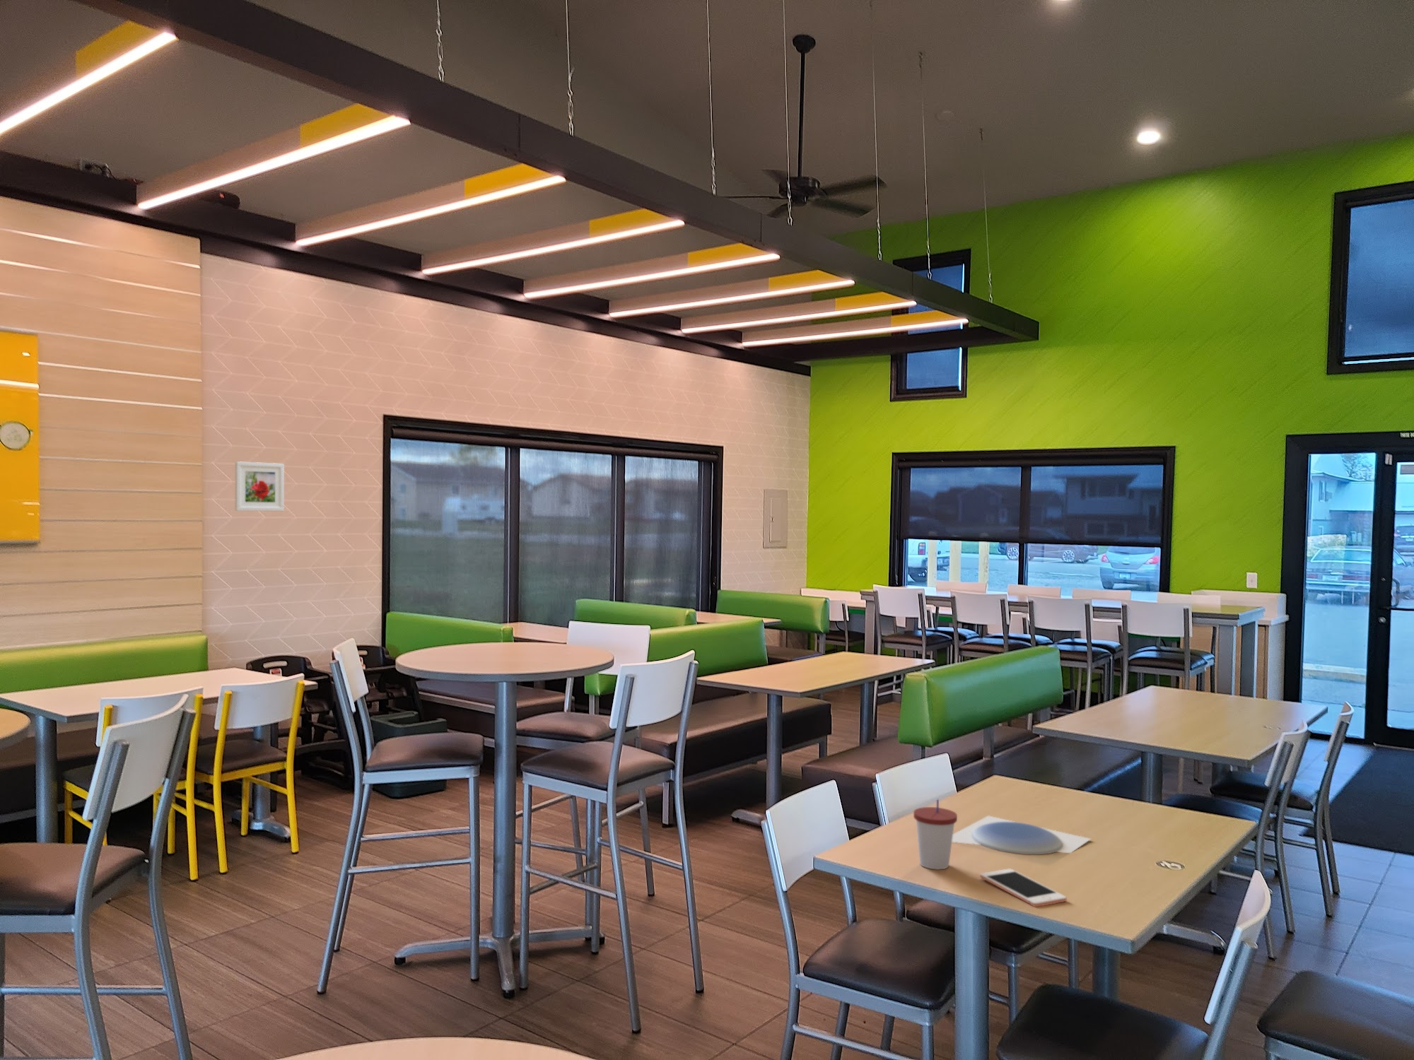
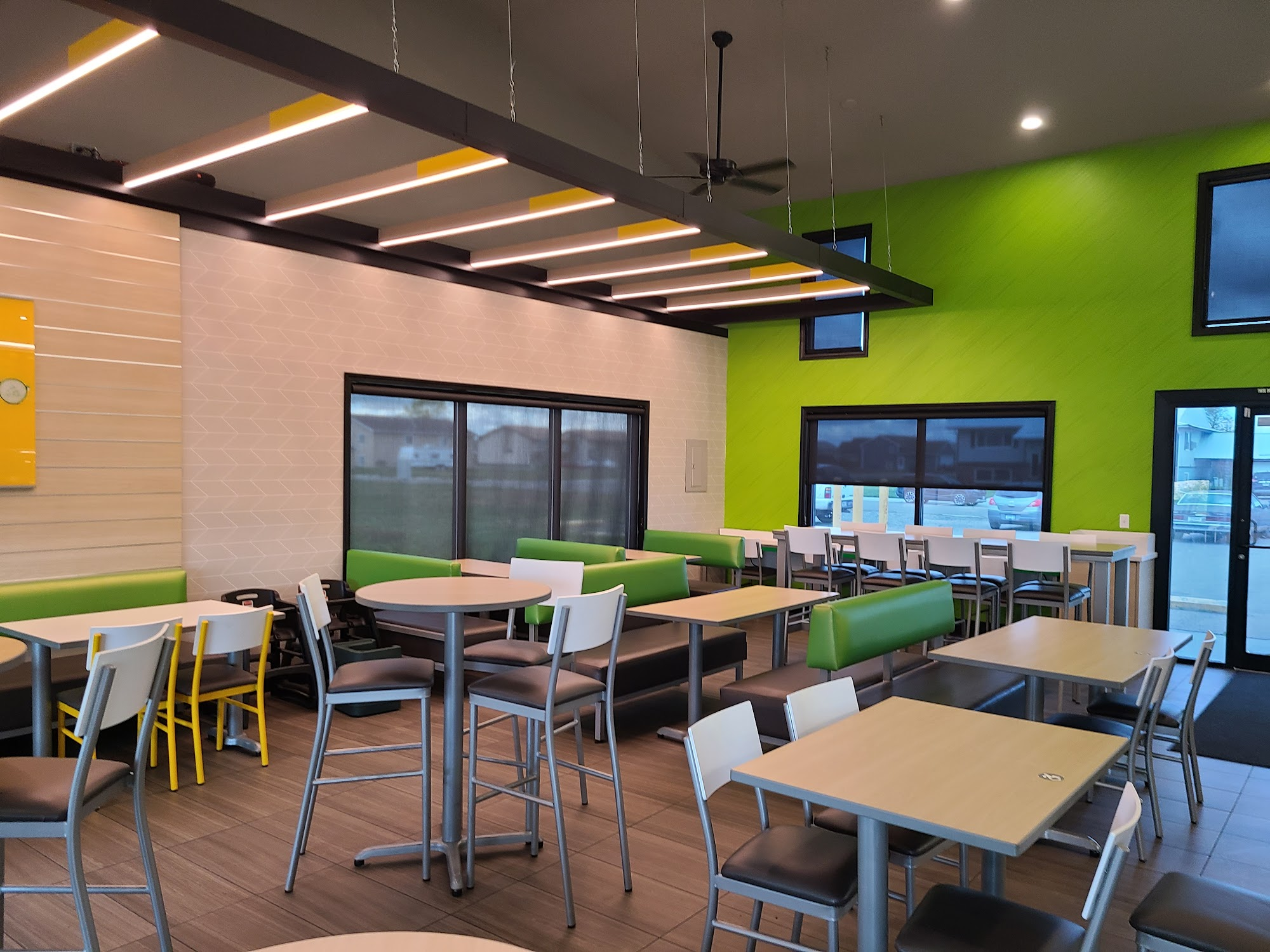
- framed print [235,461,285,511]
- plate [952,815,1091,855]
- cell phone [979,868,1068,907]
- cup [913,798,958,870]
